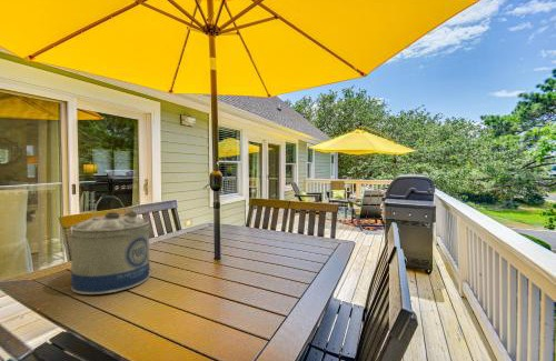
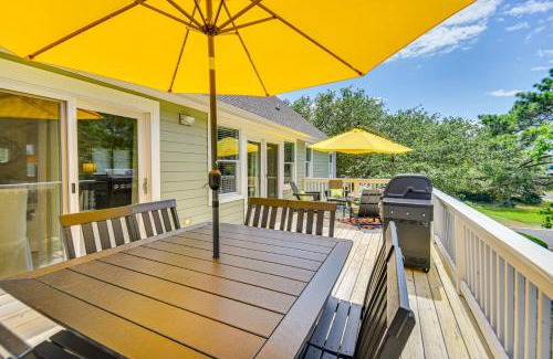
- water jug [69,194,151,295]
